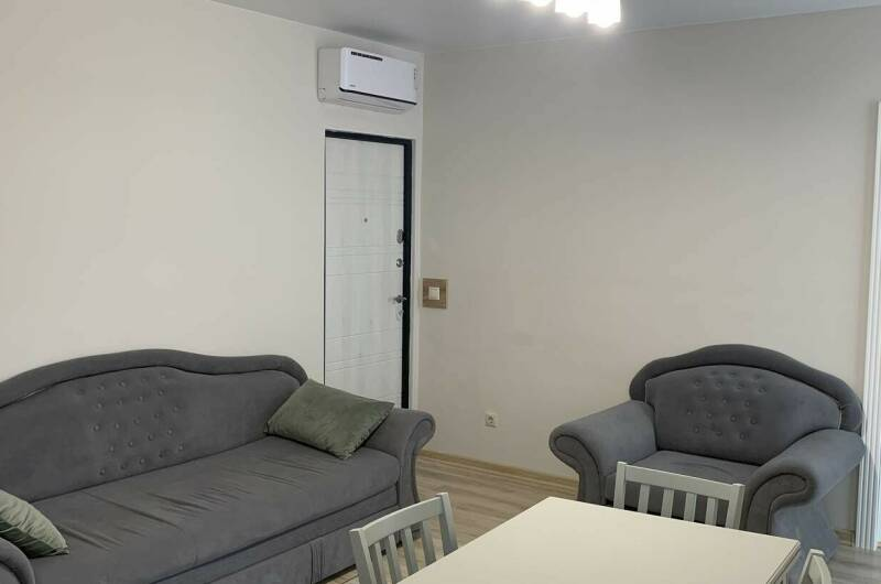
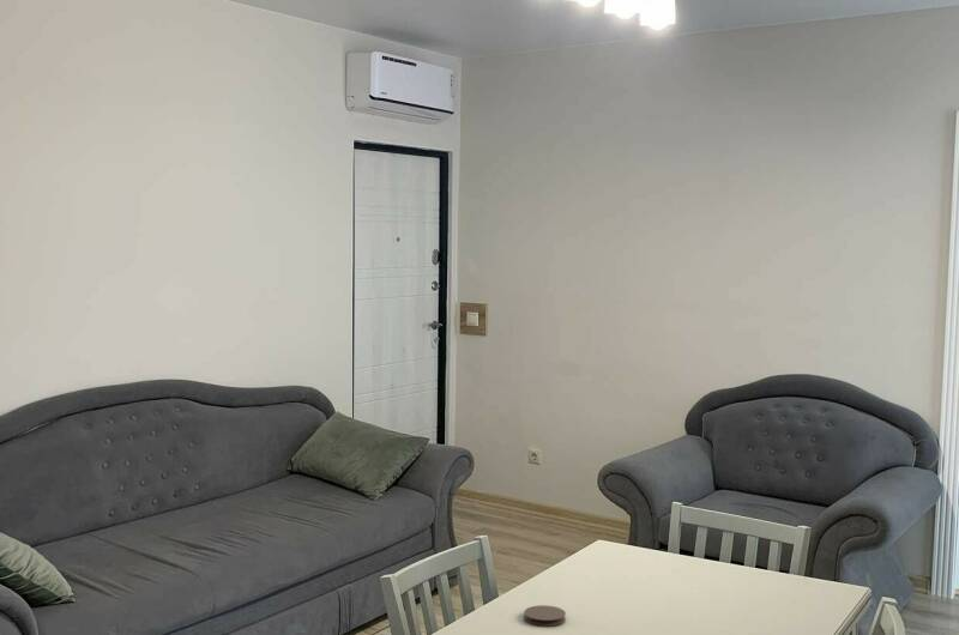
+ coaster [523,604,567,627]
